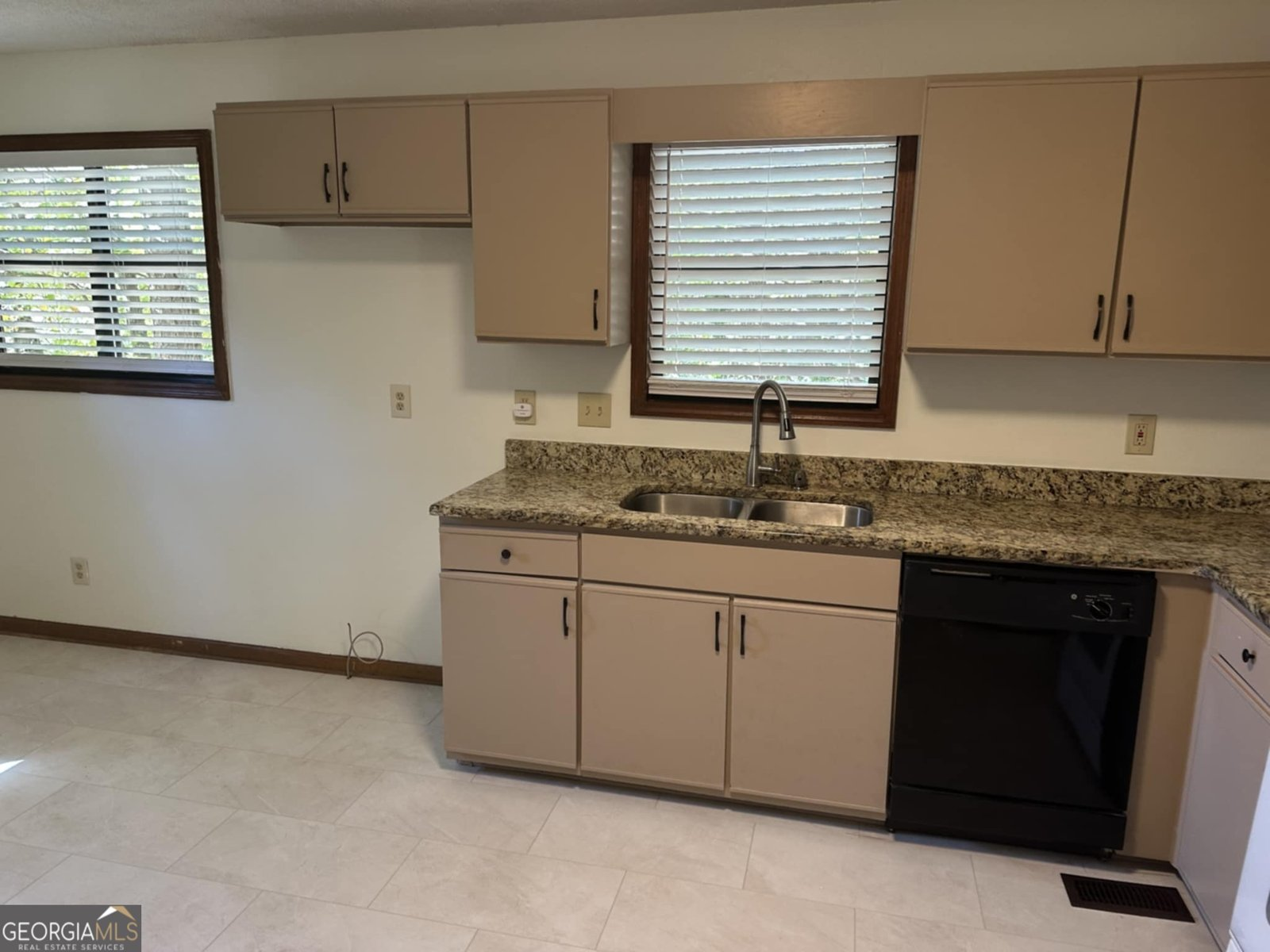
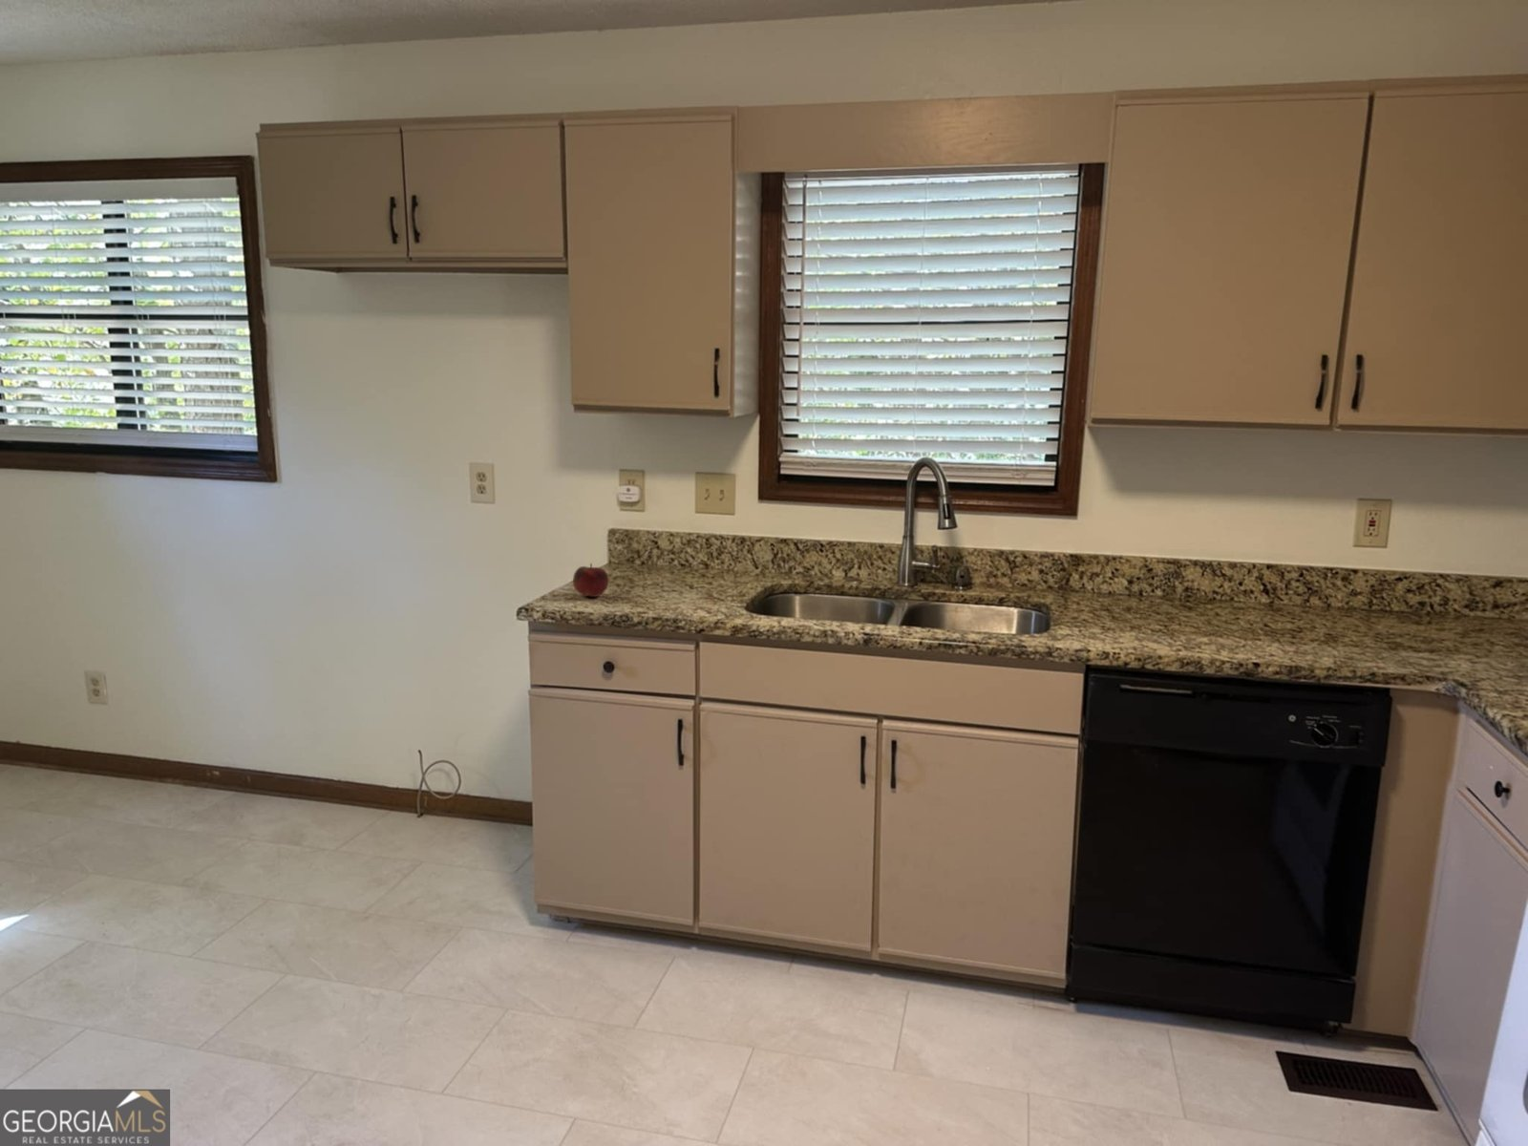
+ fruit [571,562,610,598]
